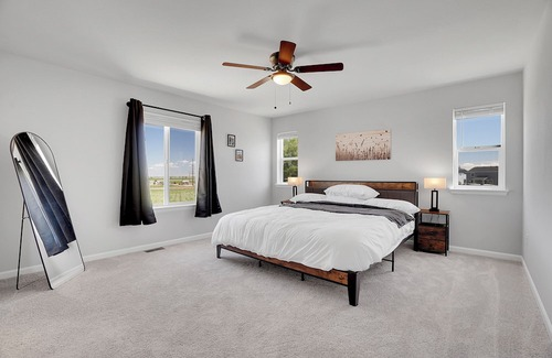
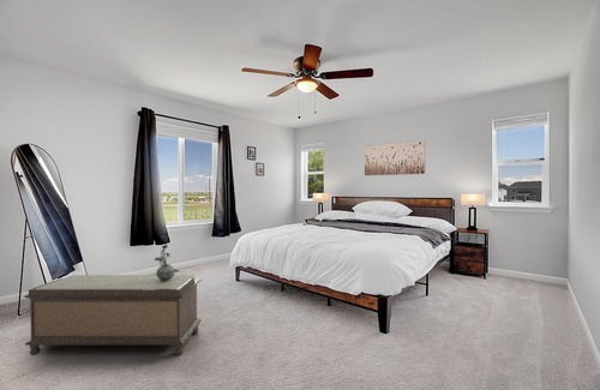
+ potted plant [152,242,175,281]
+ bench [23,274,203,356]
